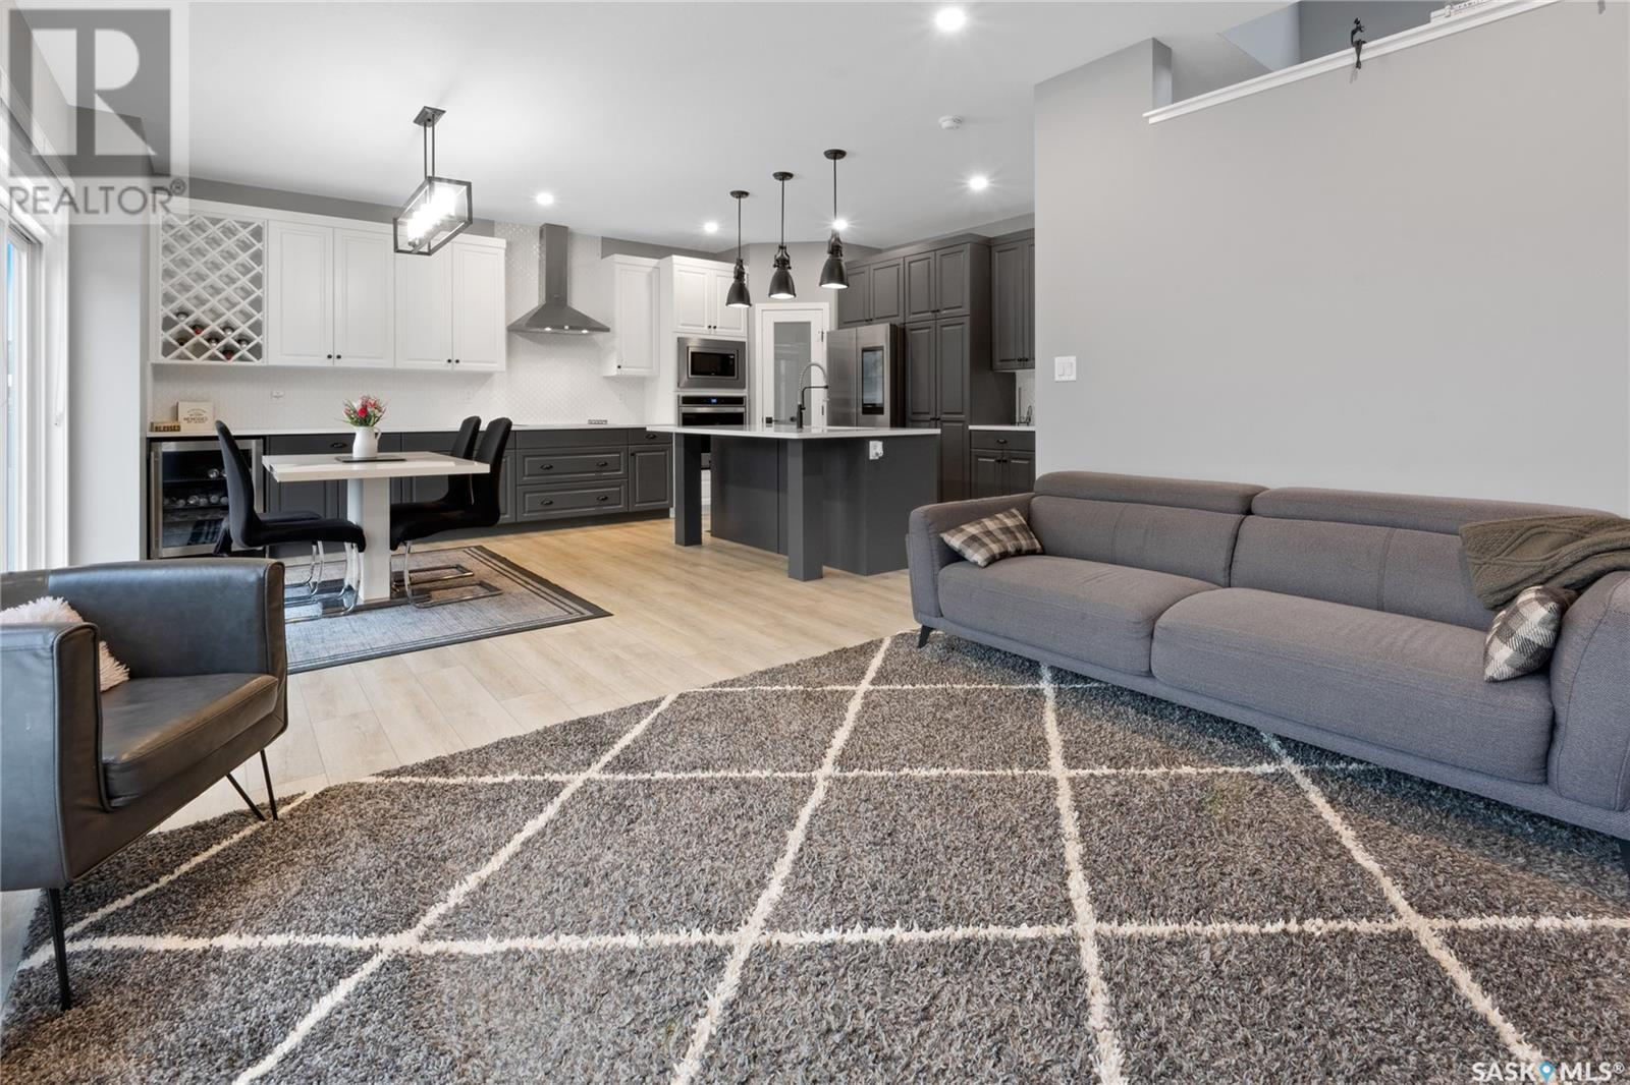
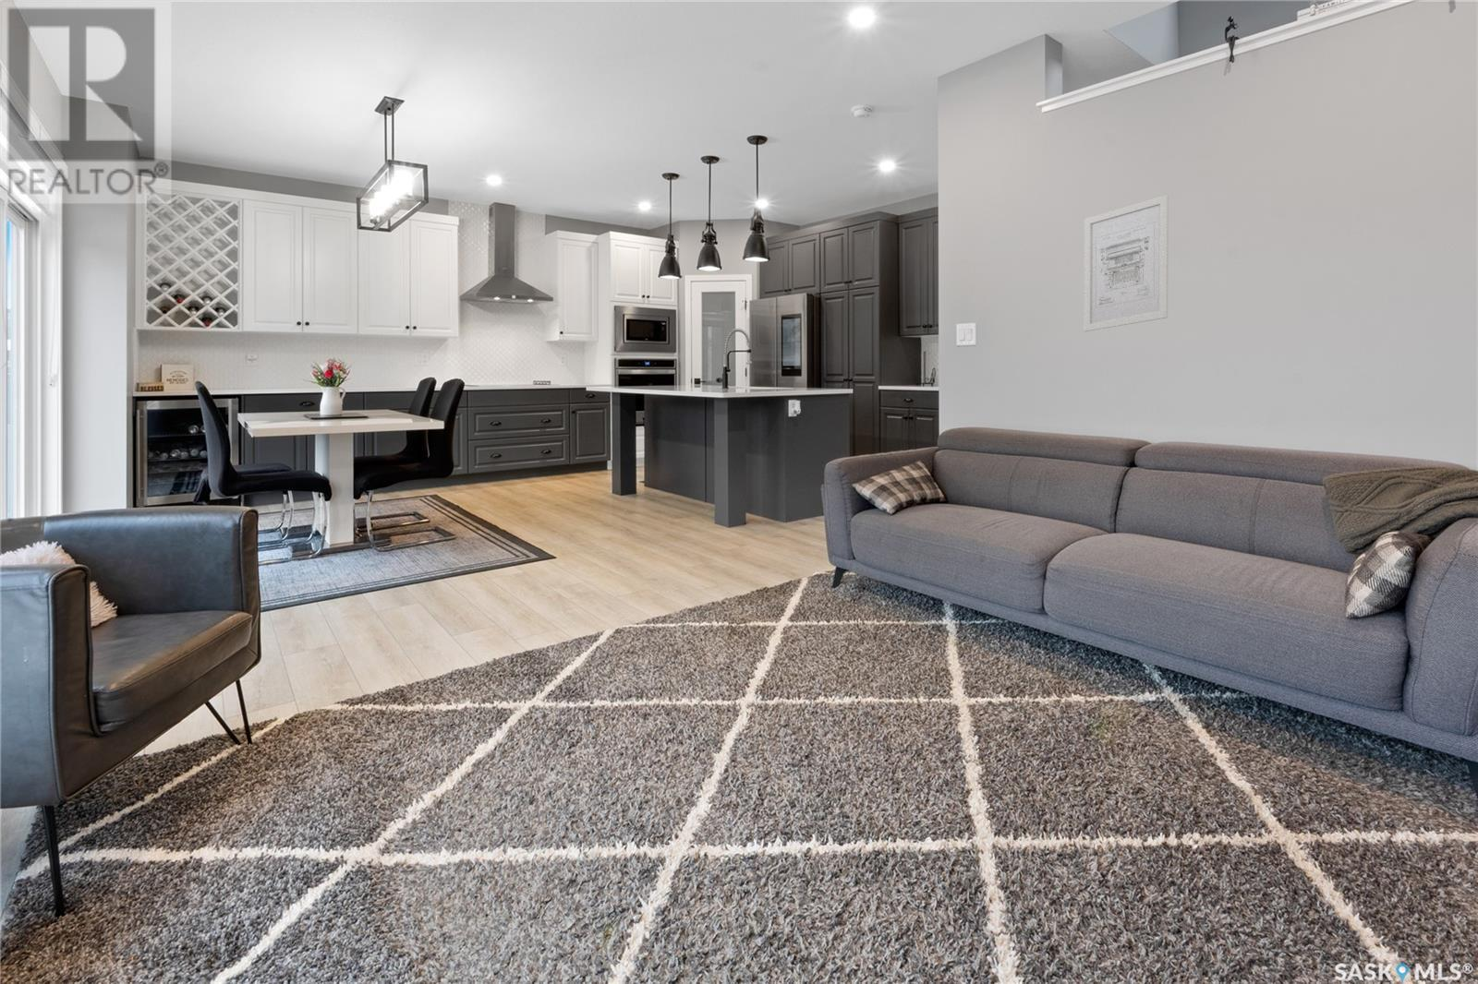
+ wall art [1082,194,1169,333]
